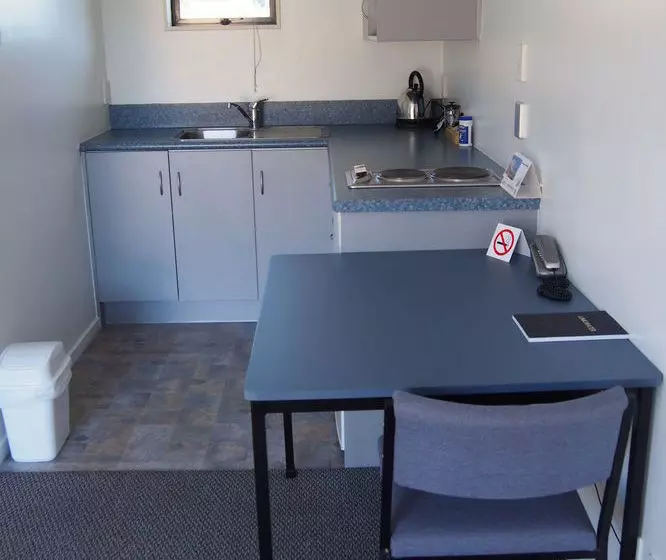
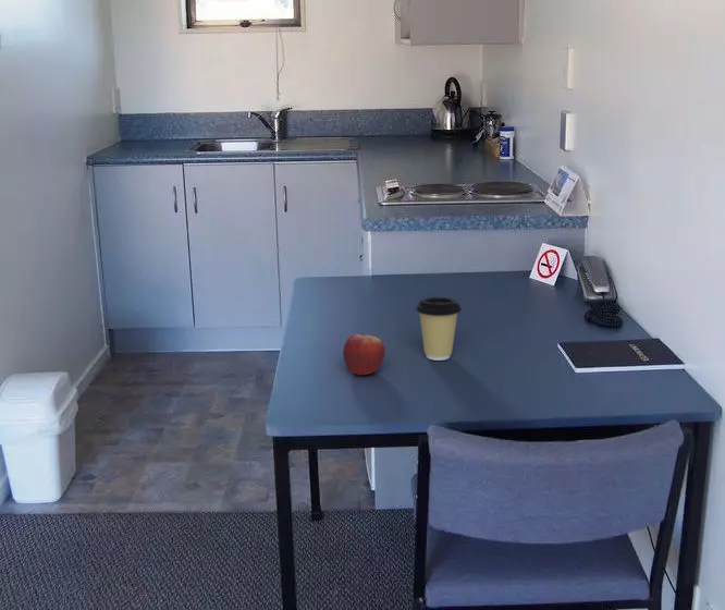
+ fruit [342,331,386,376]
+ coffee cup [415,296,463,362]
